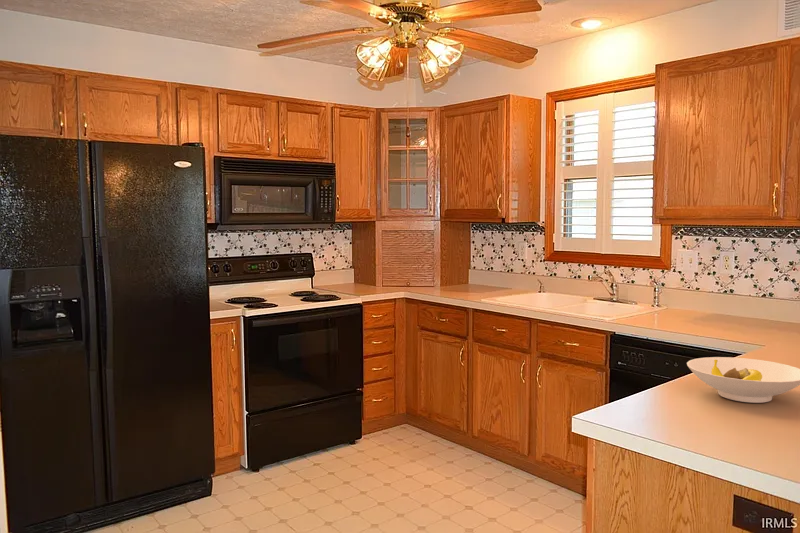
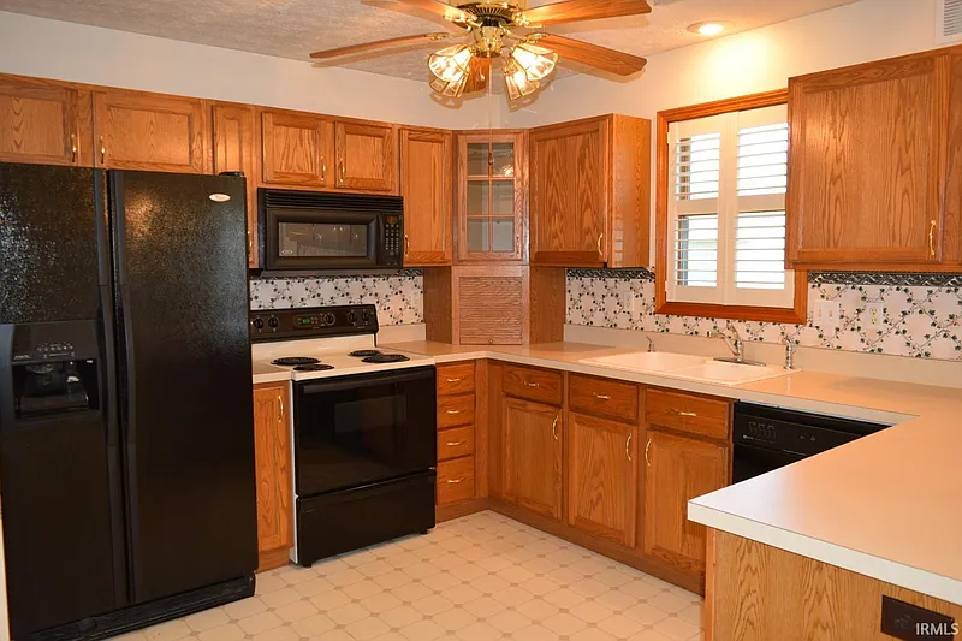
- bowl [686,356,800,404]
